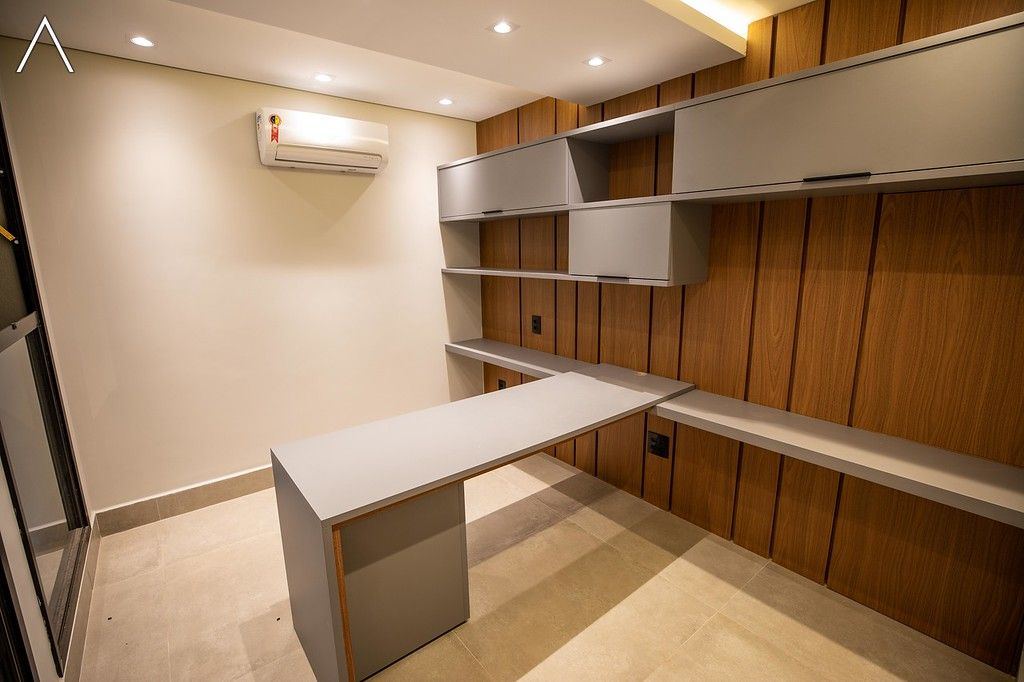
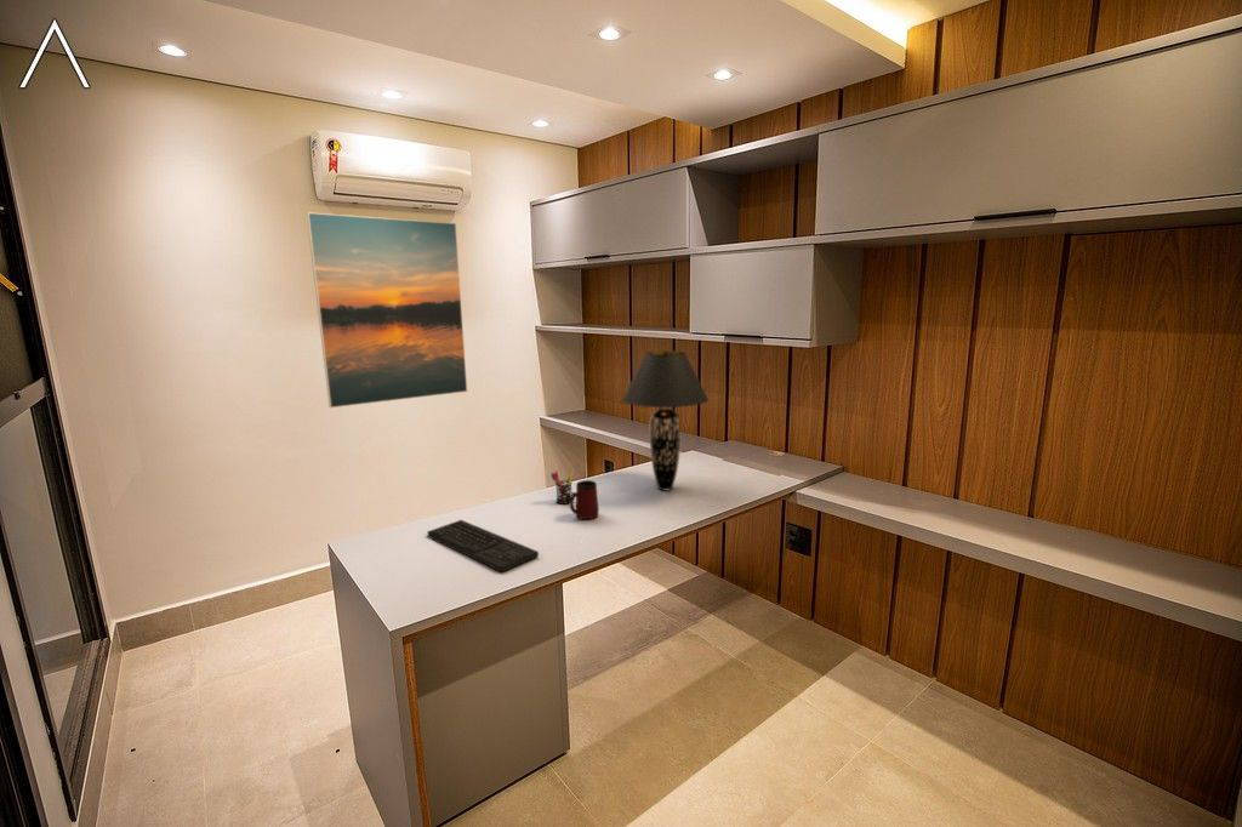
+ pen holder [549,470,575,506]
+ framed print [306,211,468,409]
+ table lamp [621,349,710,492]
+ keyboard [426,519,540,572]
+ mug [569,479,600,520]
